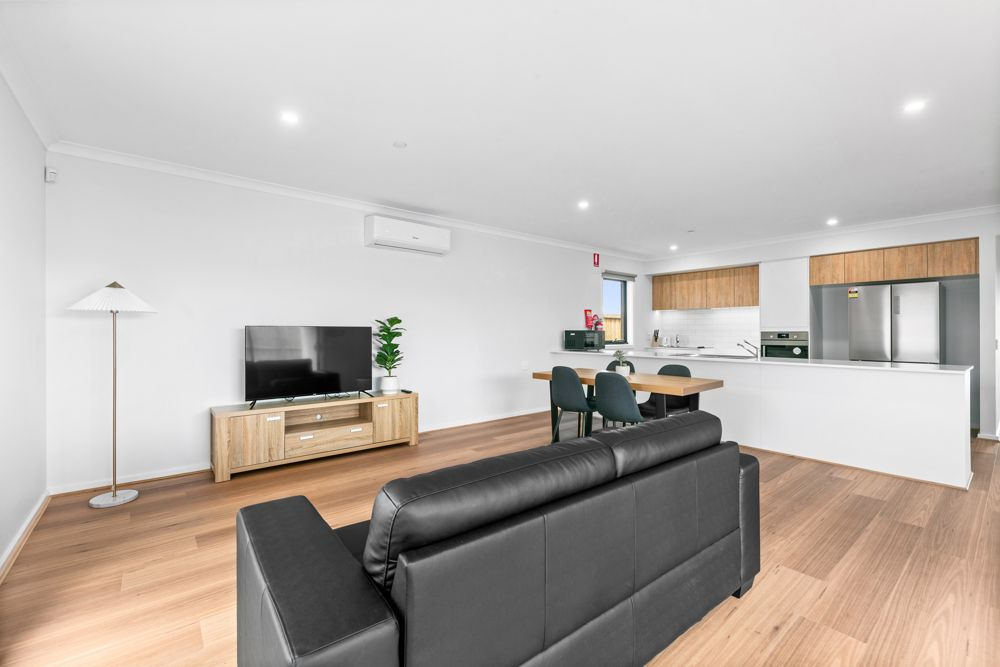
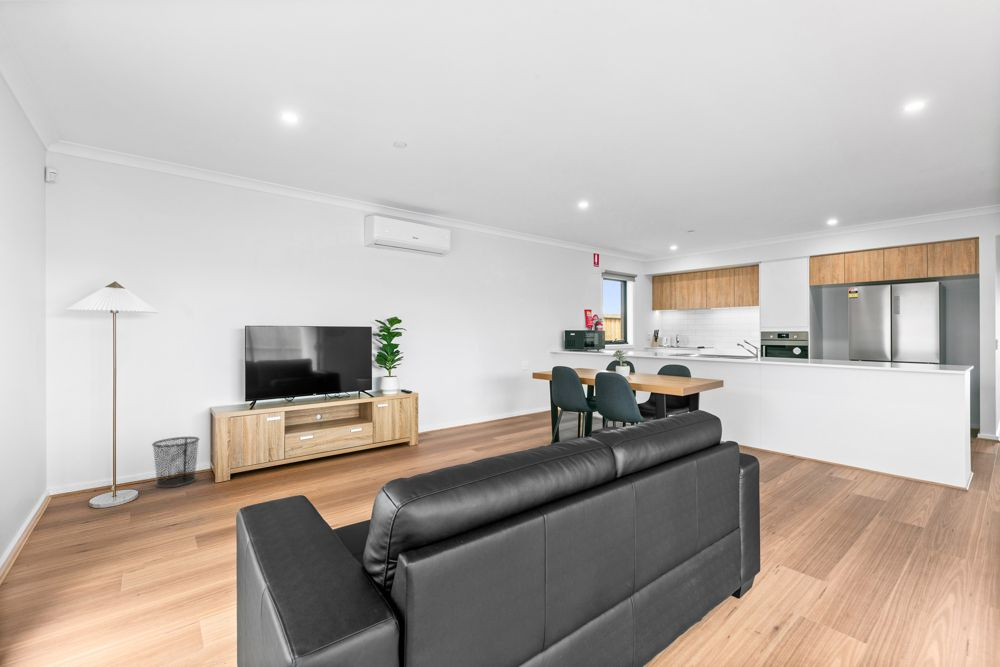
+ waste bin [151,436,200,489]
